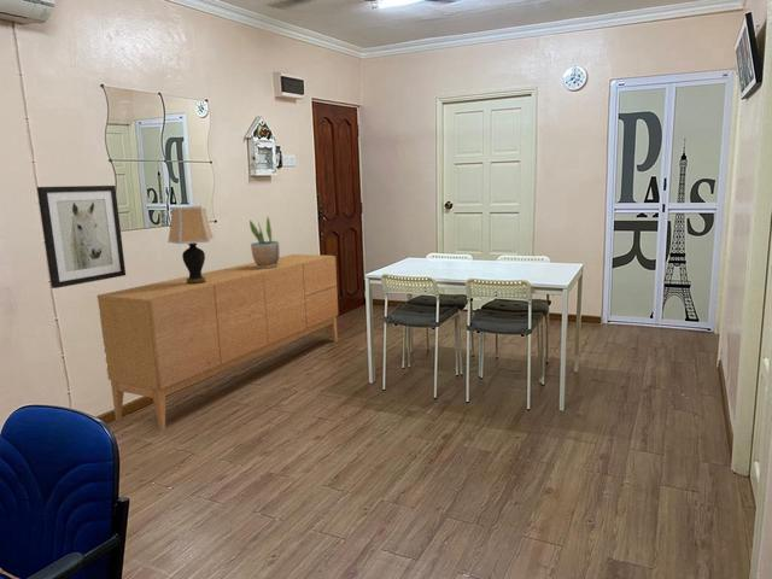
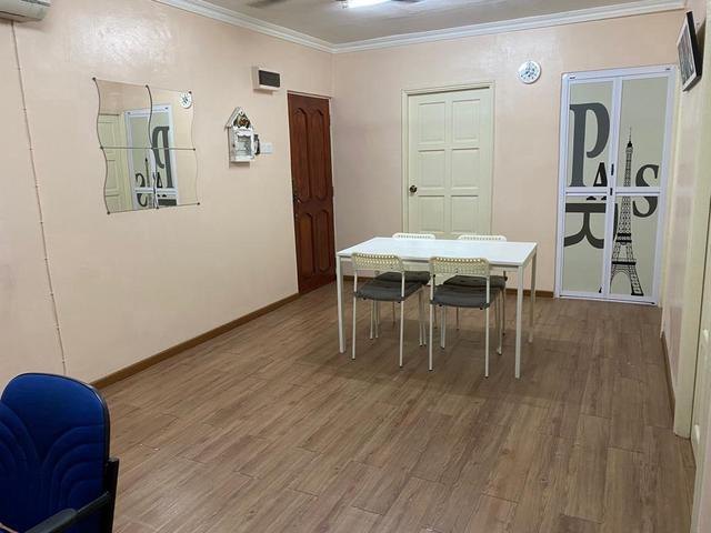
- sideboard [96,253,339,432]
- wall art [36,185,127,290]
- potted plant [248,215,280,269]
- table lamp [166,205,216,285]
